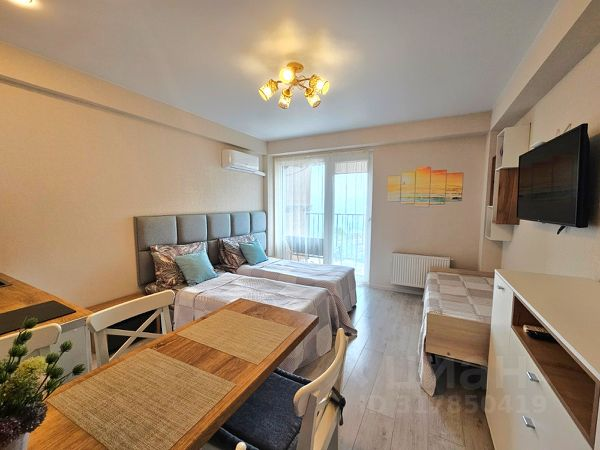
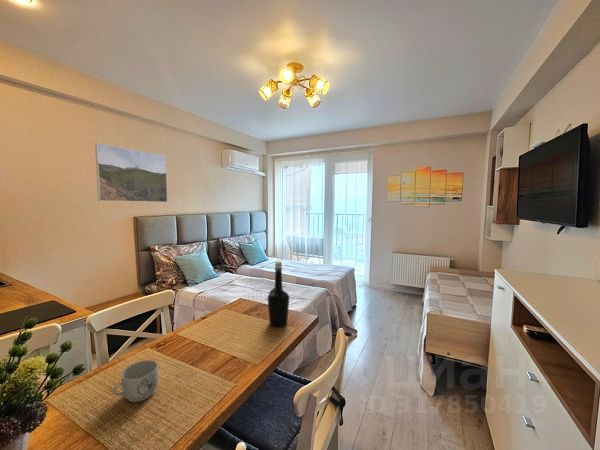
+ mug [112,359,159,403]
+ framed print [94,142,168,203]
+ bottle [267,261,290,328]
